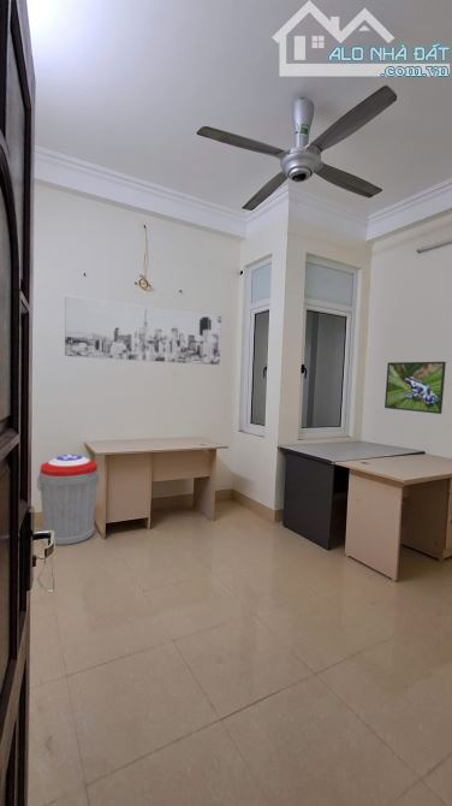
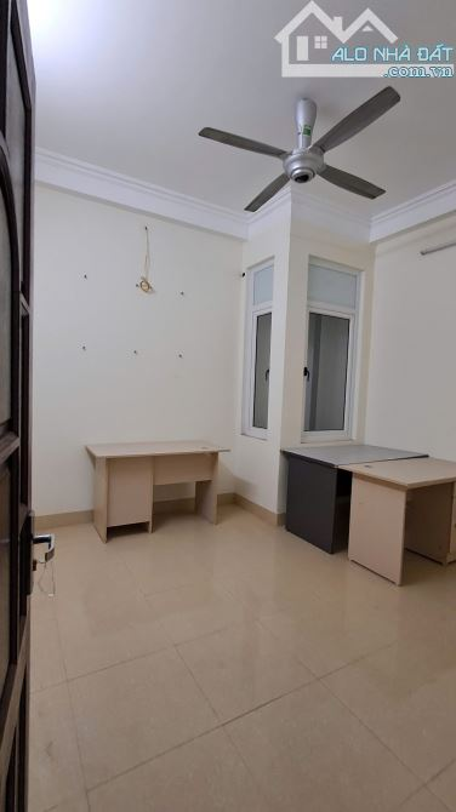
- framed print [383,361,447,415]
- wall art [64,295,222,366]
- trash can [36,454,100,546]
